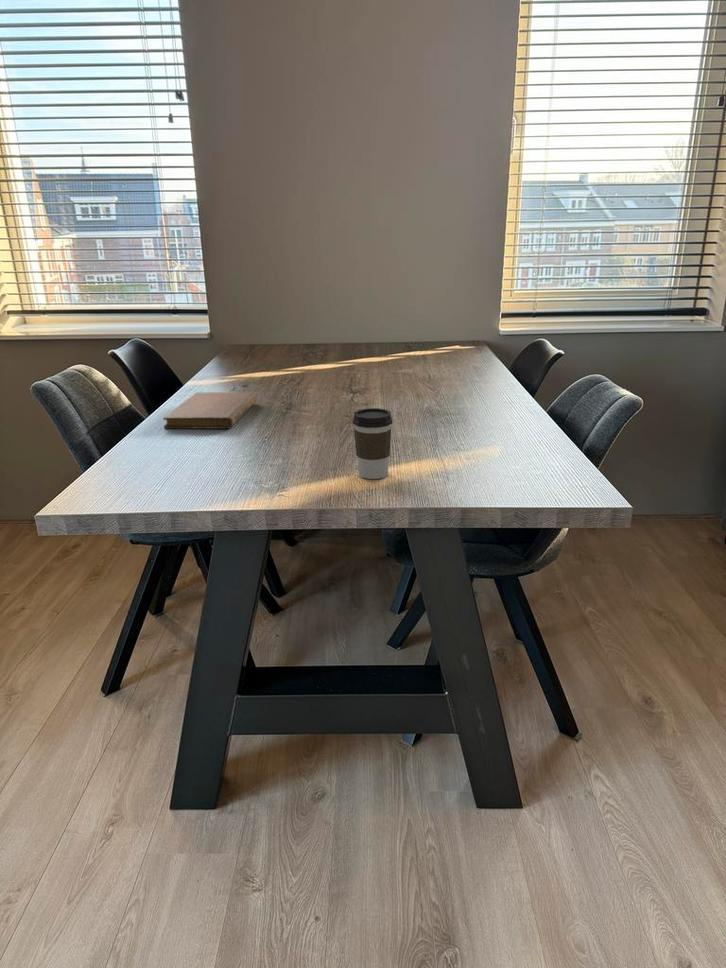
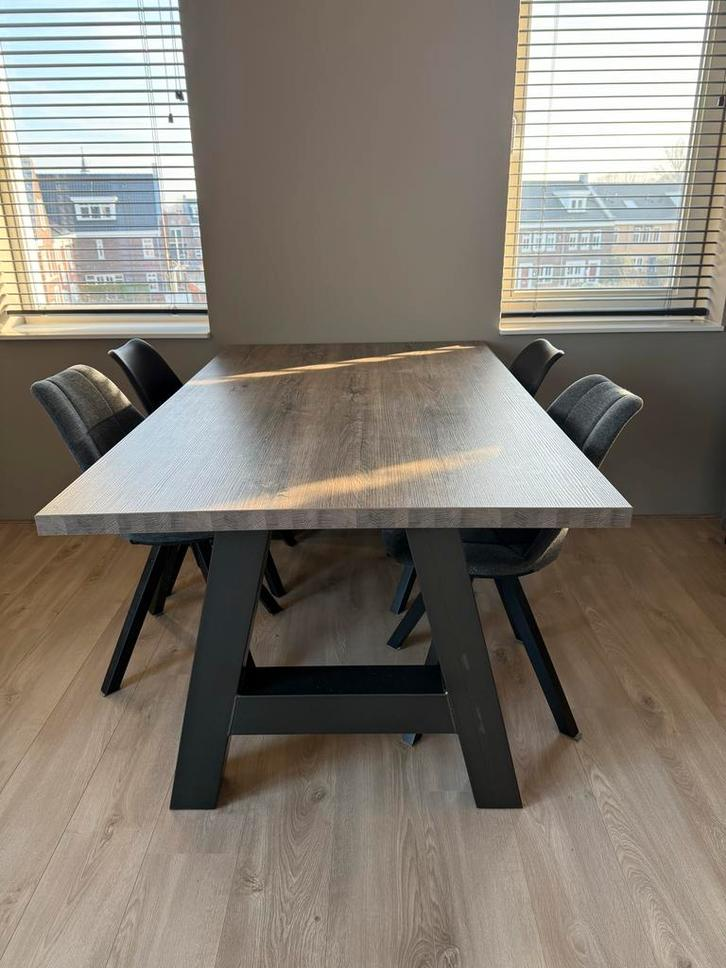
- notebook [162,391,258,430]
- coffee cup [352,407,394,480]
